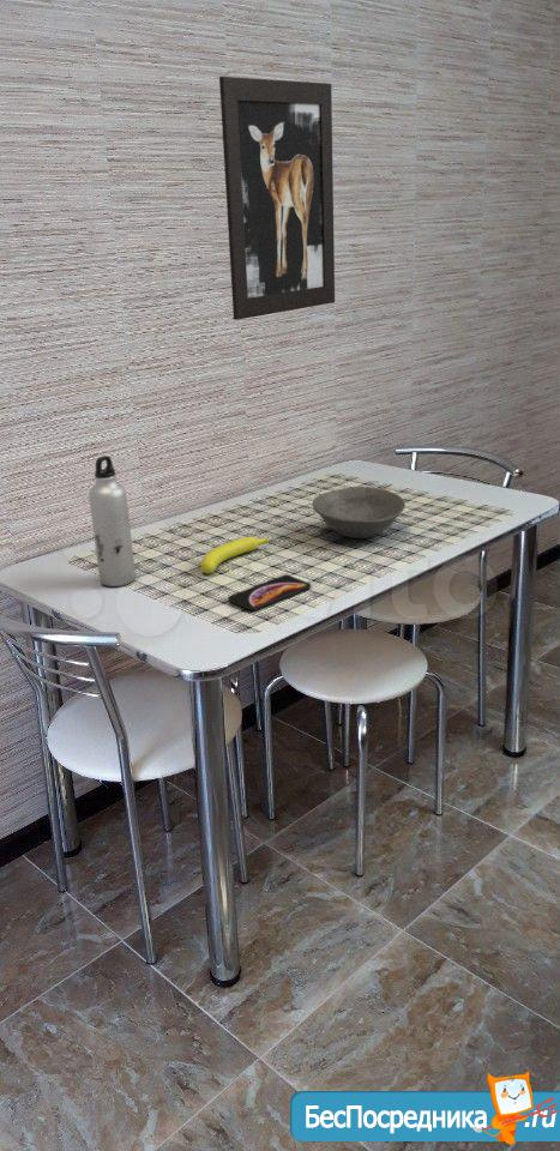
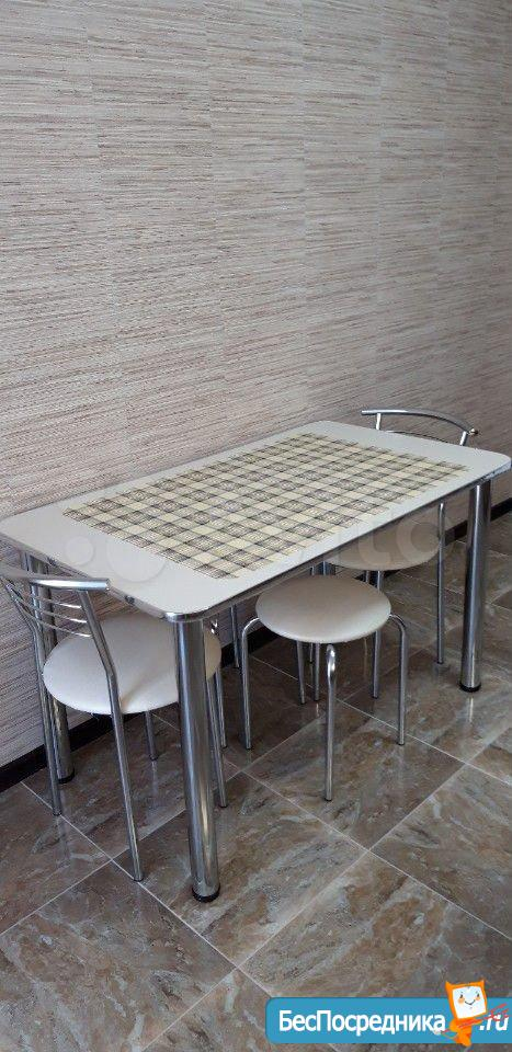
- bowl [312,486,407,540]
- banana [199,535,270,574]
- smartphone [227,573,312,611]
- water bottle [88,454,137,587]
- wall art [218,76,336,321]
